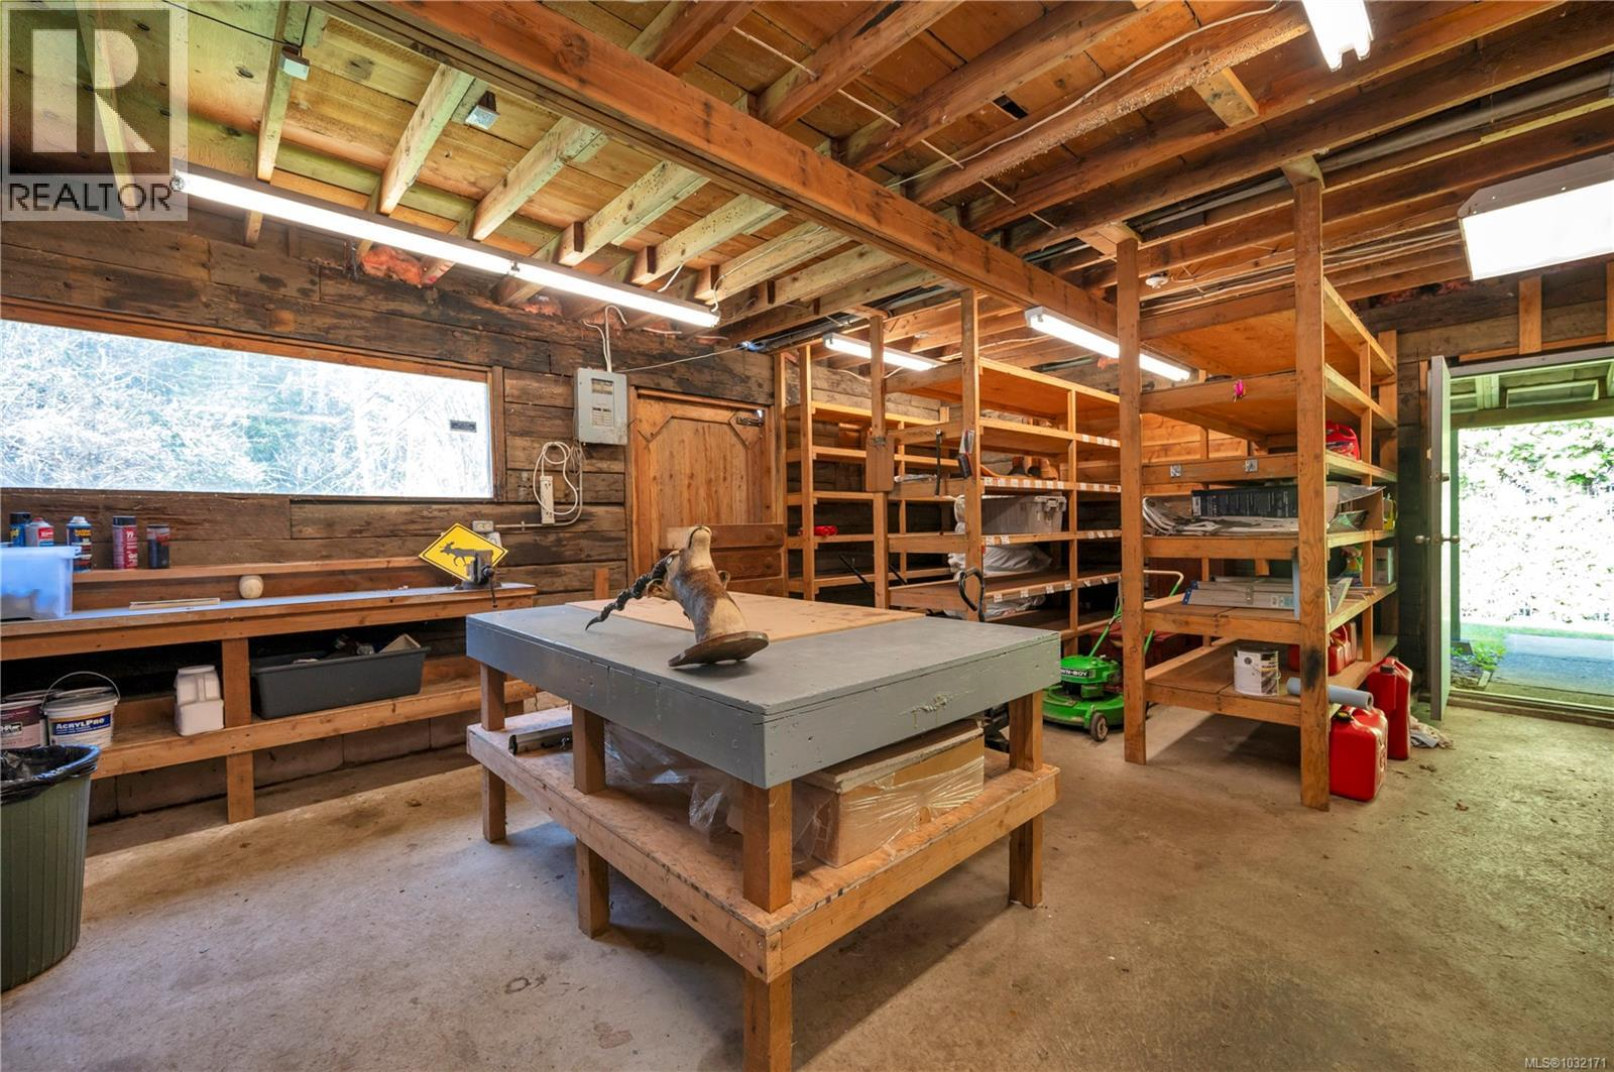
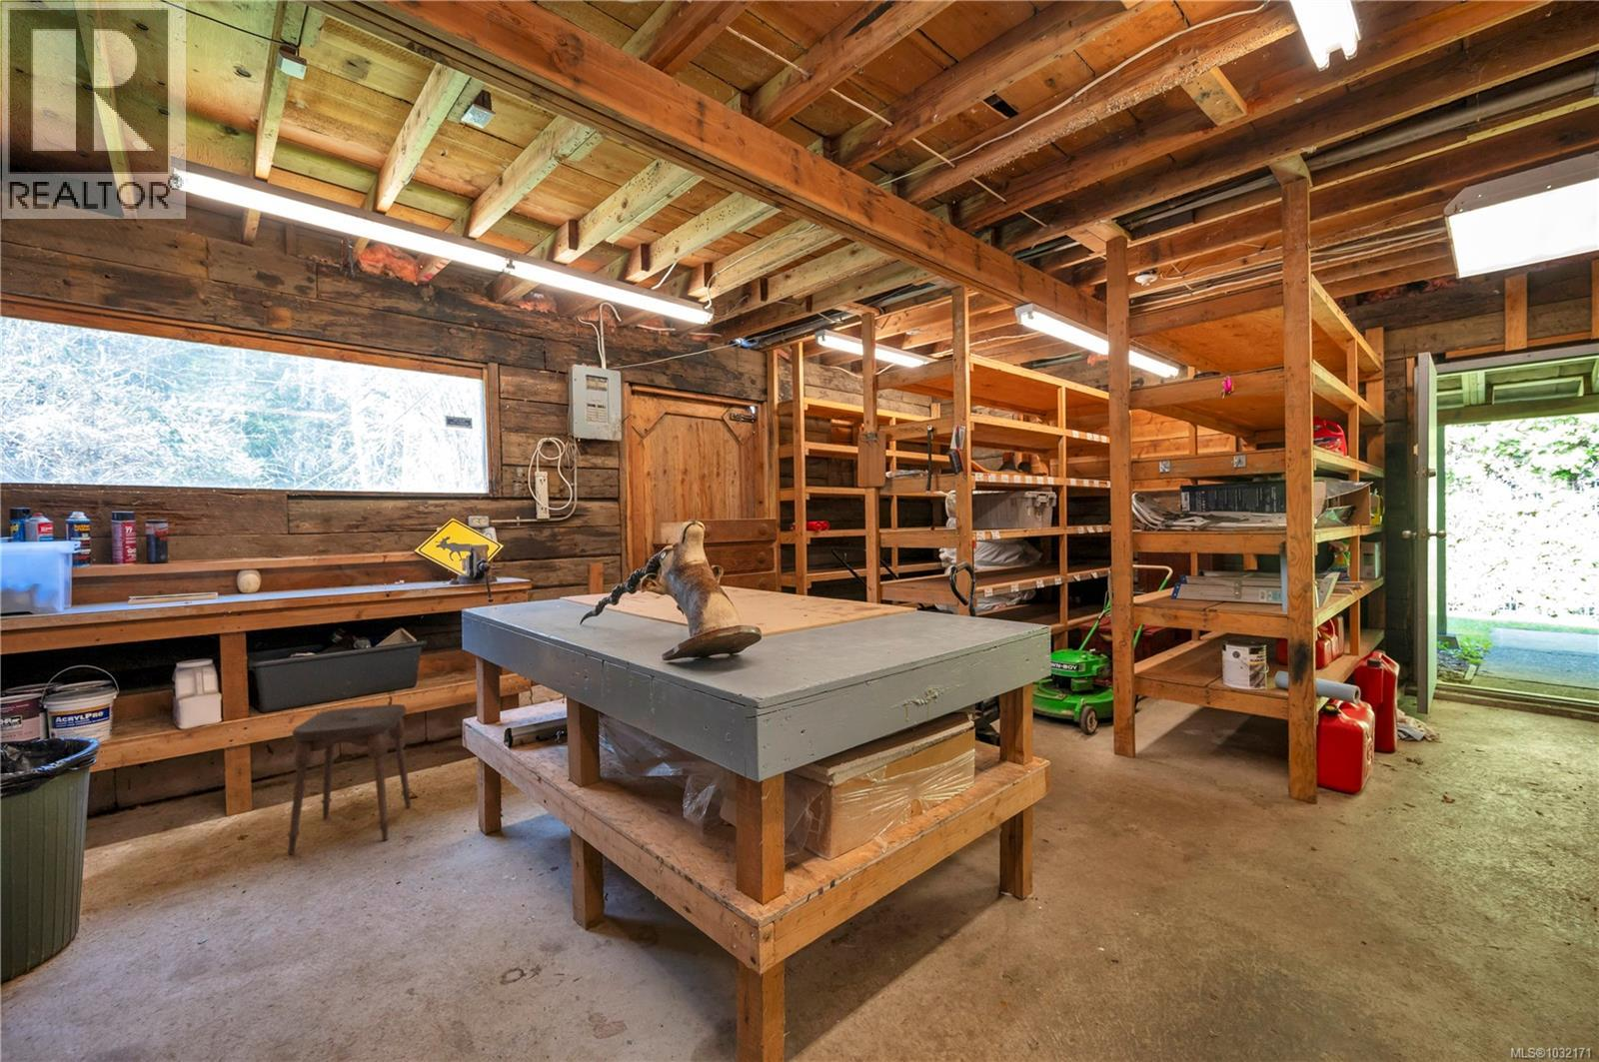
+ stool [287,703,411,856]
